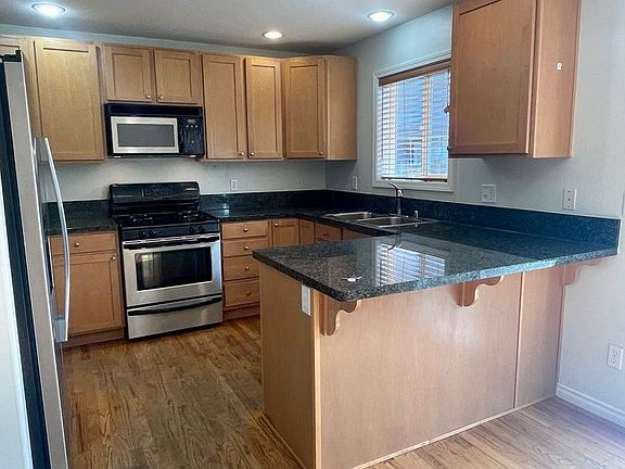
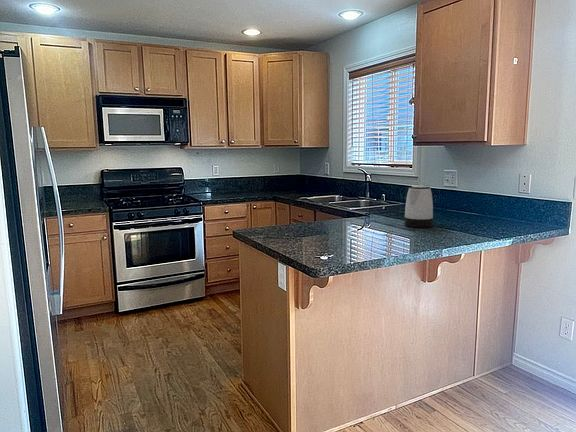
+ kettle [403,184,434,228]
